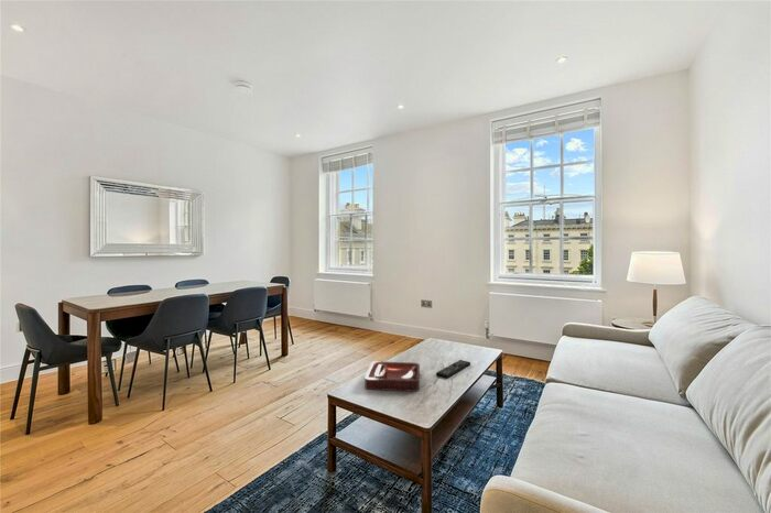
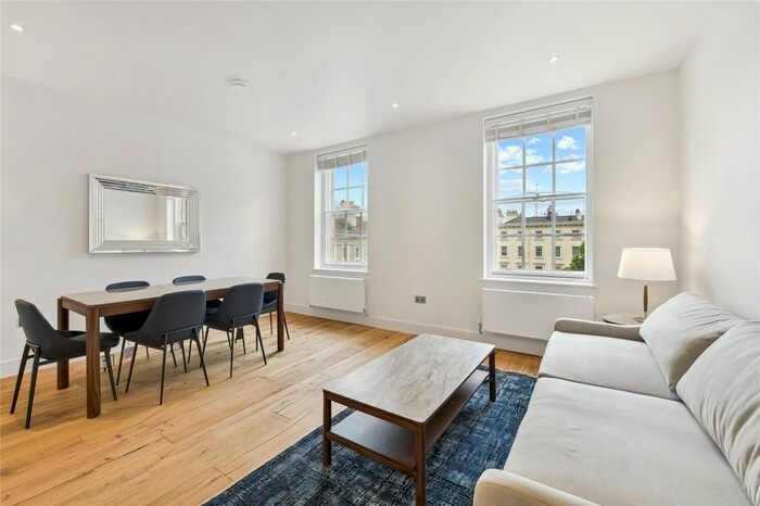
- remote control [435,359,471,380]
- decorative tray [363,360,421,393]
